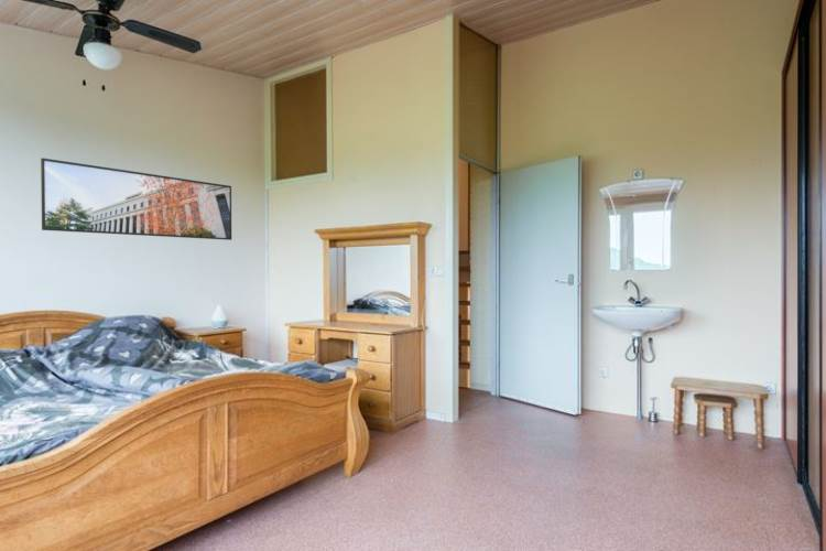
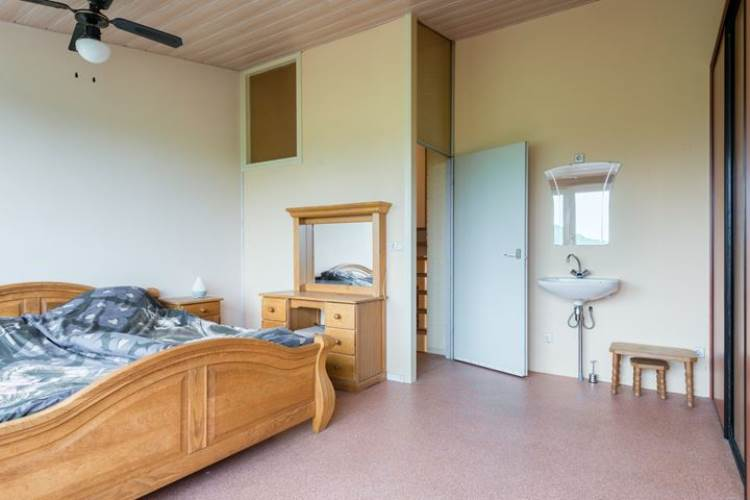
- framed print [40,156,232,241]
